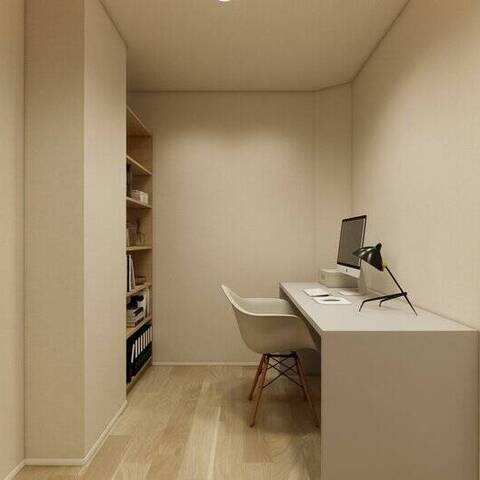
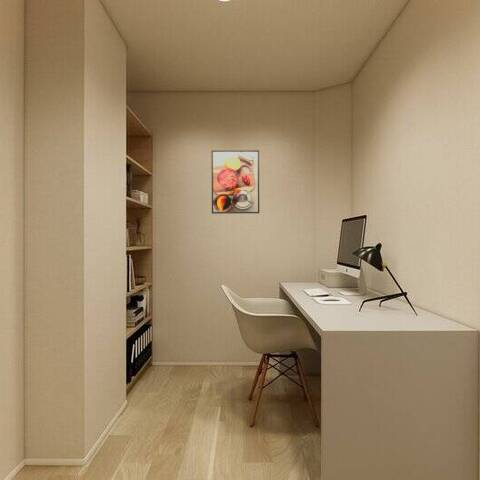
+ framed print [211,149,260,215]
